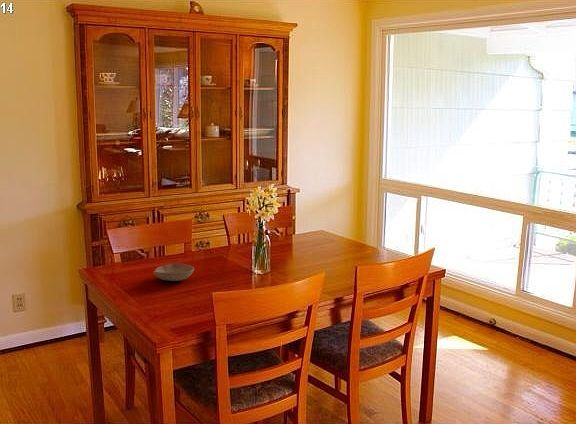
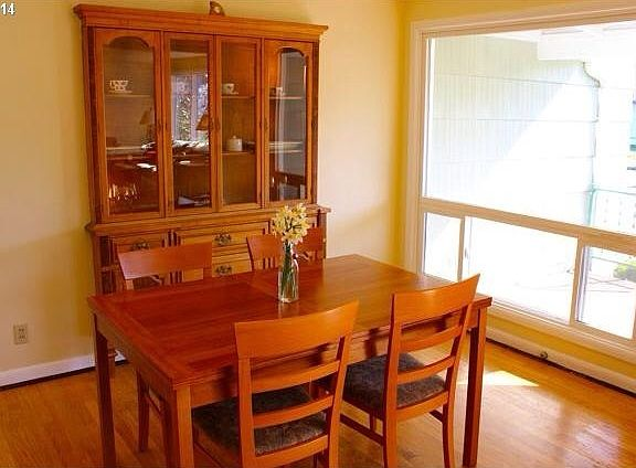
- bowl [152,263,195,282]
